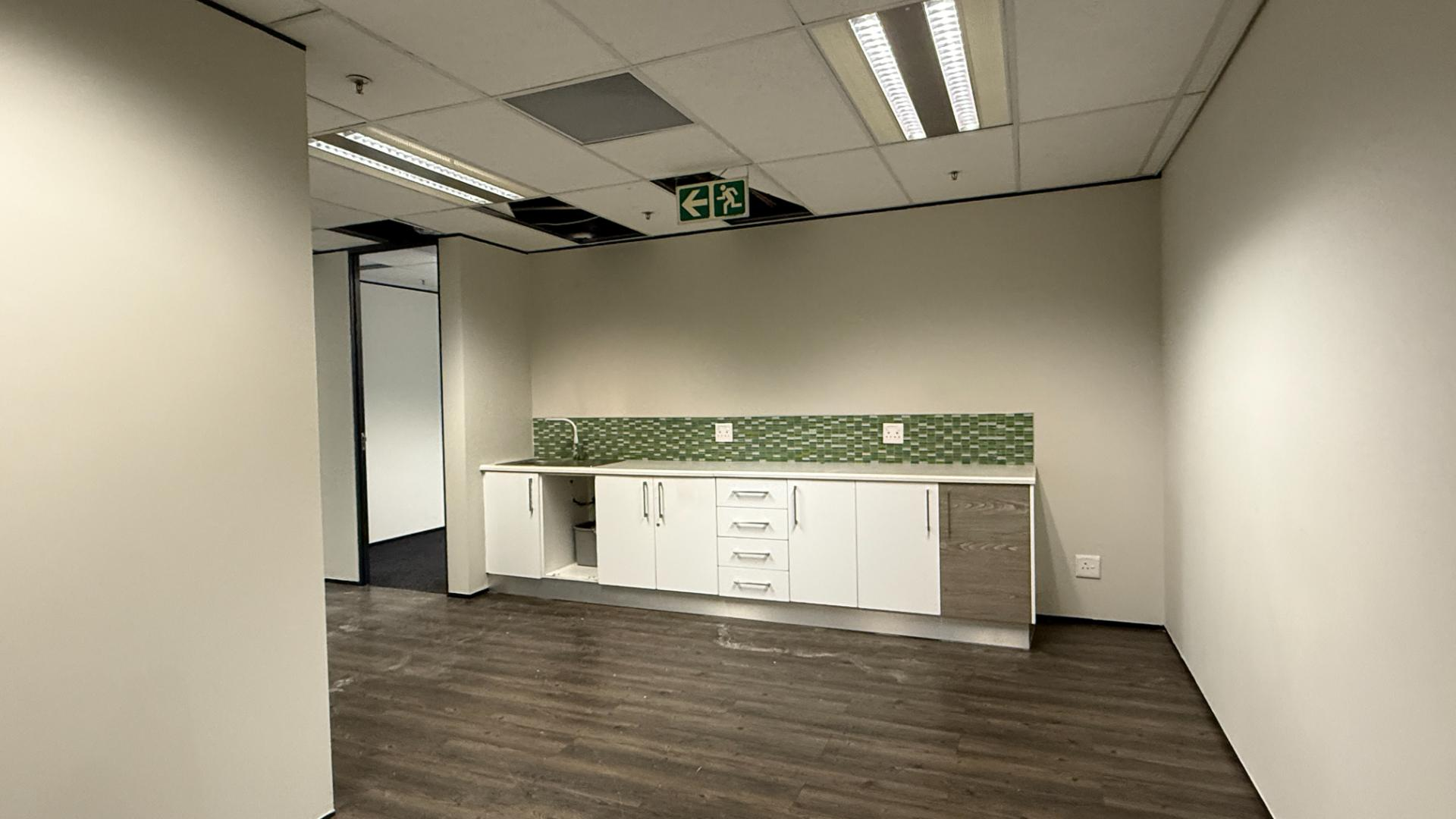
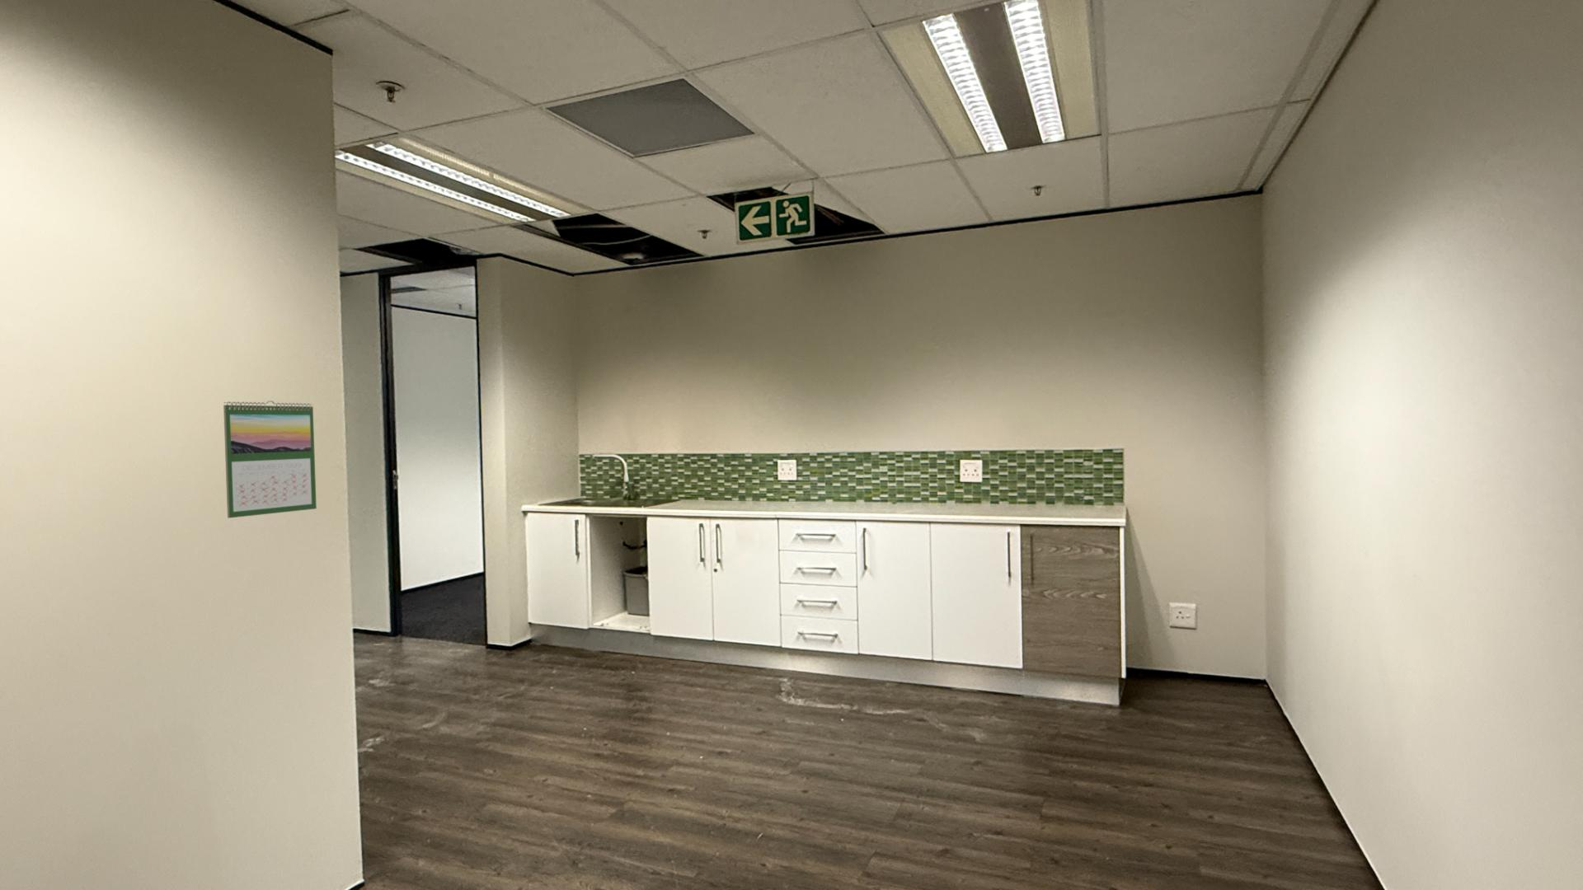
+ calendar [223,400,317,519]
